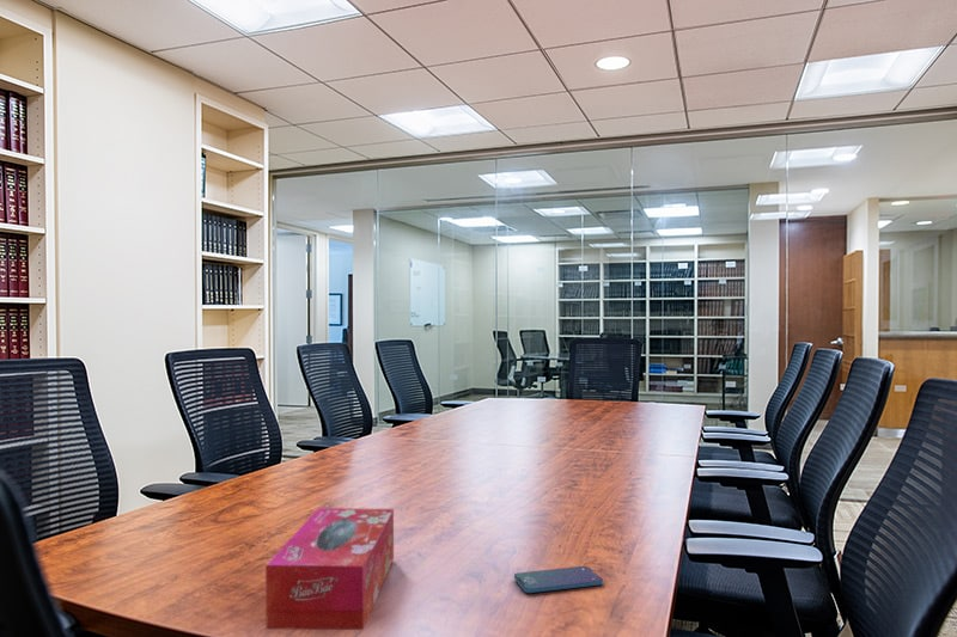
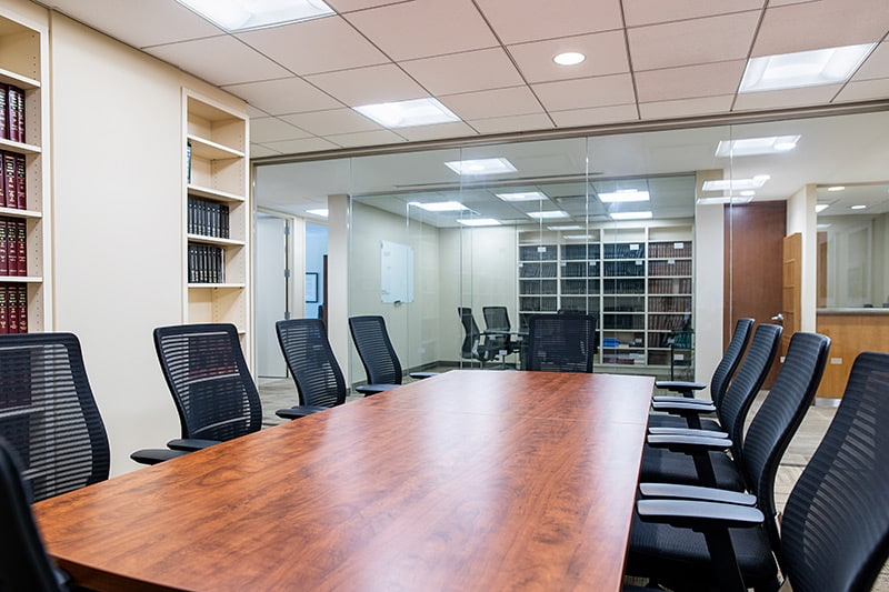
- tissue box [264,507,395,631]
- smartphone [513,565,604,594]
